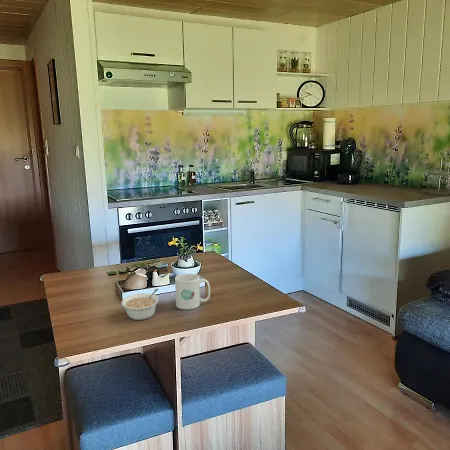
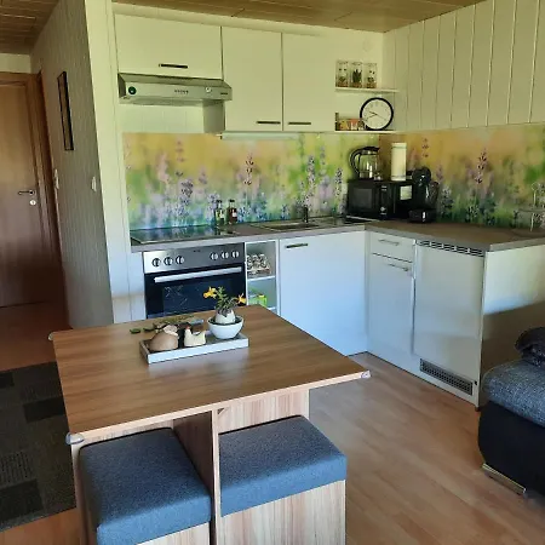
- mug [174,273,211,310]
- legume [121,288,160,321]
